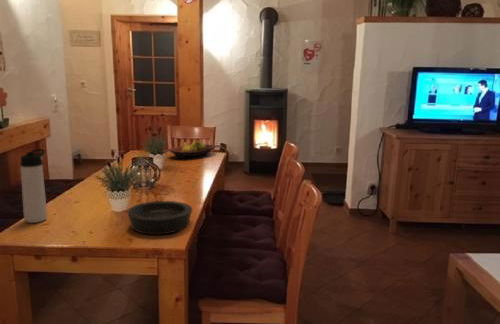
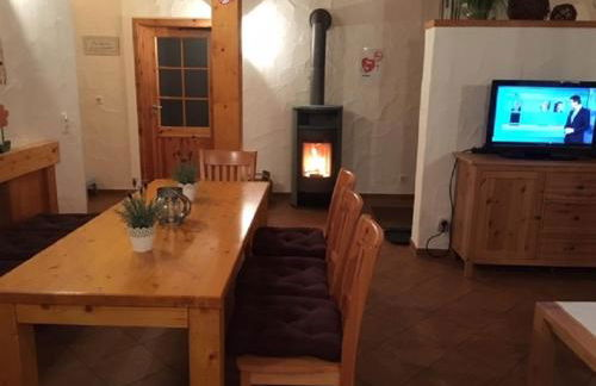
- bowl [127,200,193,236]
- thermos bottle [19,148,48,224]
- fruit bowl [167,139,217,160]
